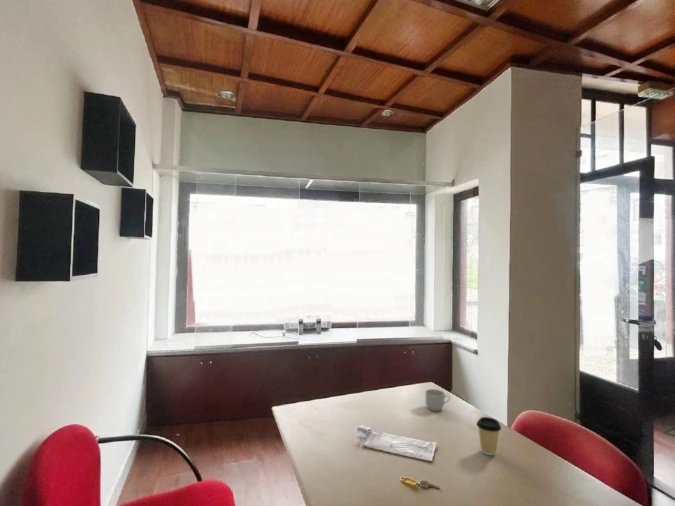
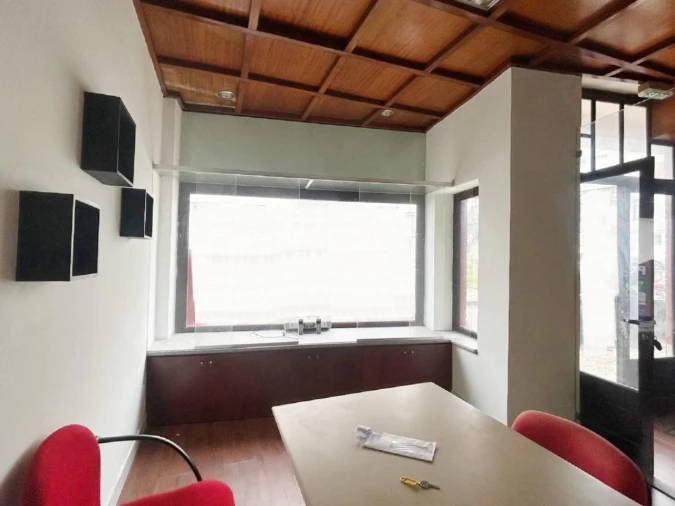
- mug [424,388,451,412]
- coffee cup [475,416,502,456]
